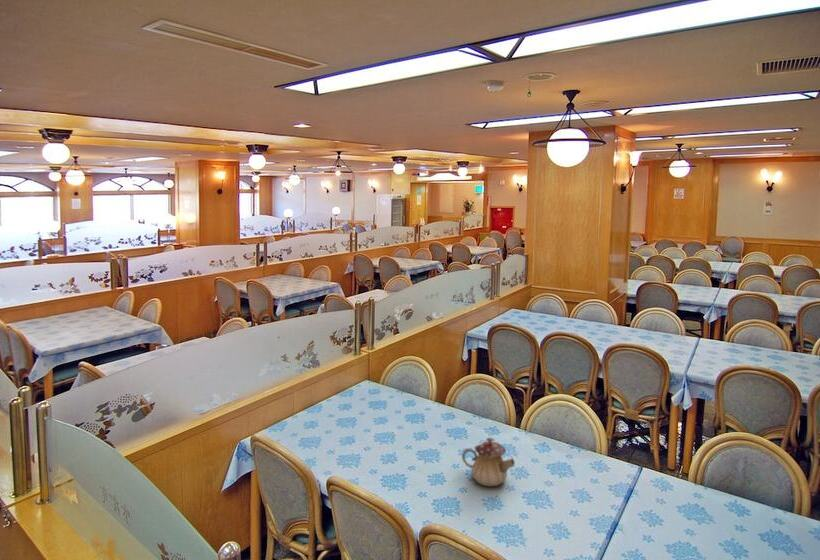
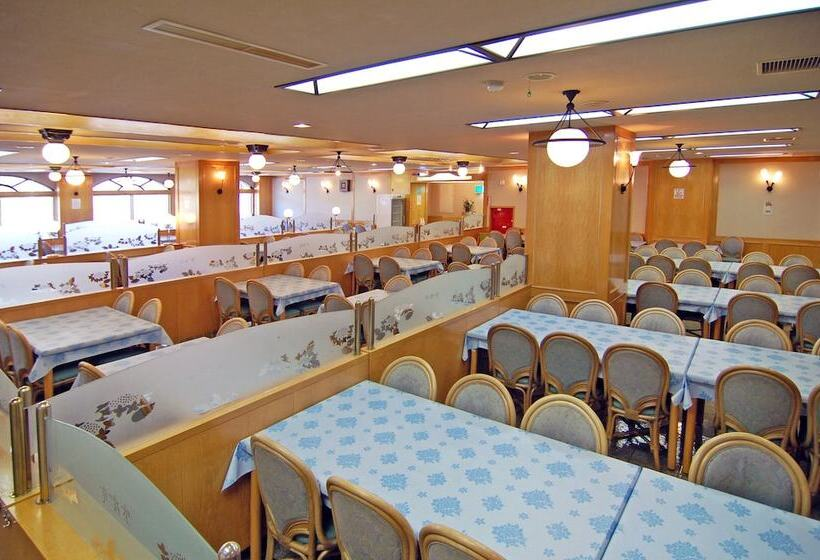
- teapot [461,436,516,488]
